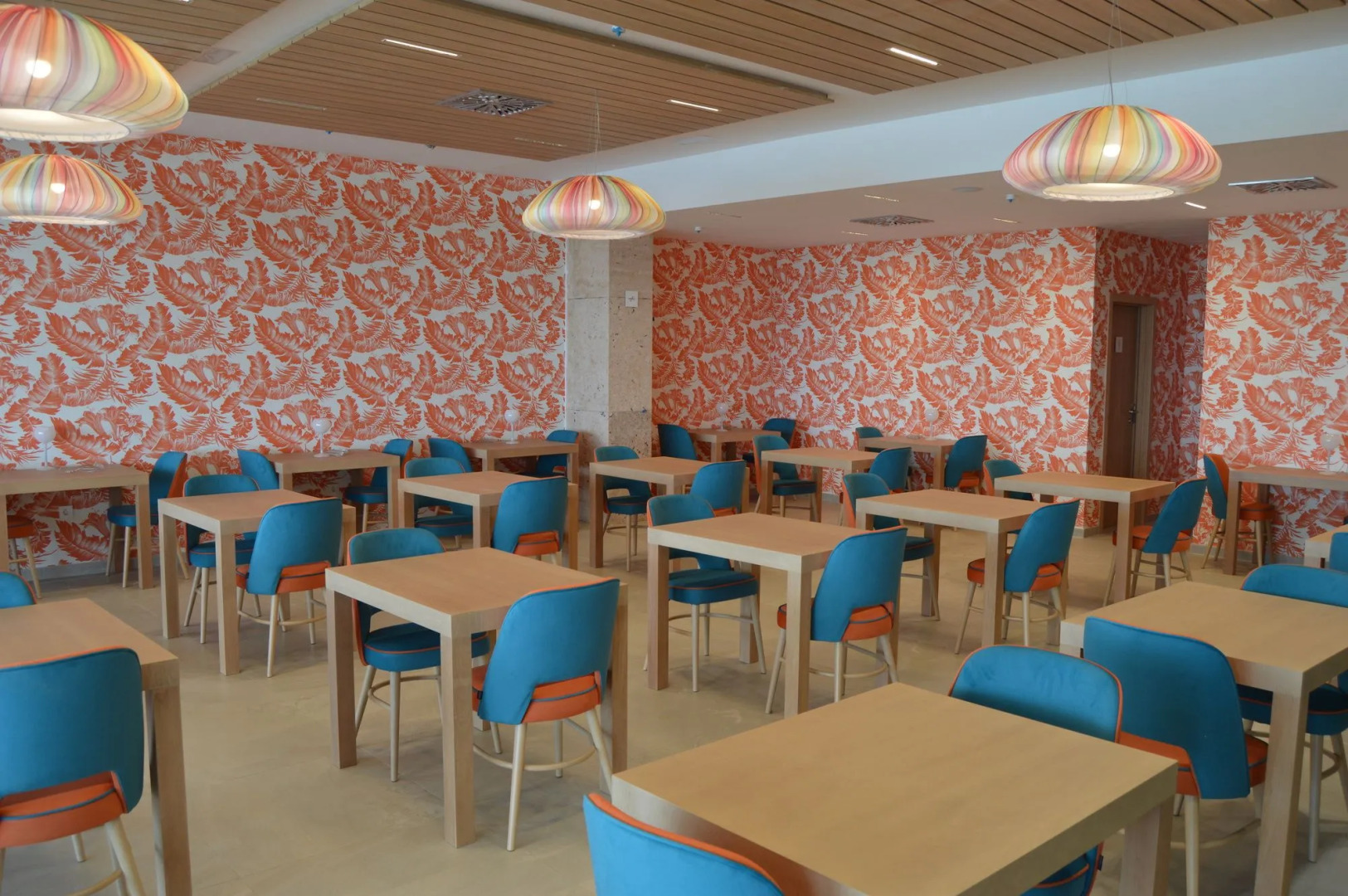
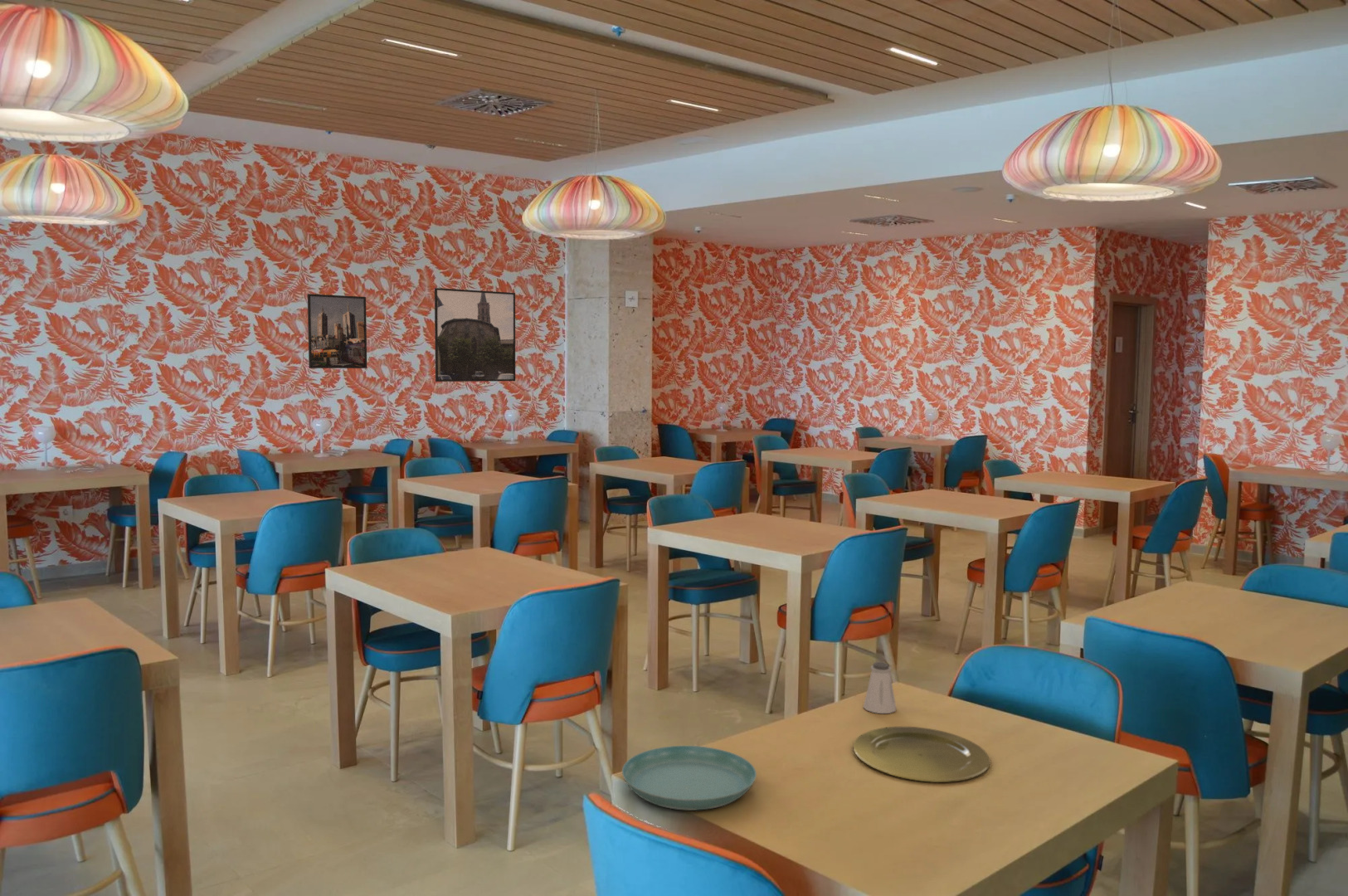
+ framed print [307,293,367,369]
+ saltshaker [863,661,897,714]
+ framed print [434,287,516,382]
+ plate [853,726,991,783]
+ saucer [621,745,757,811]
